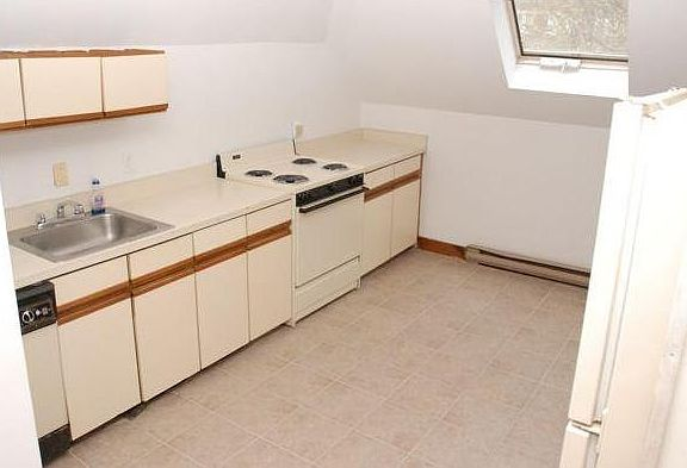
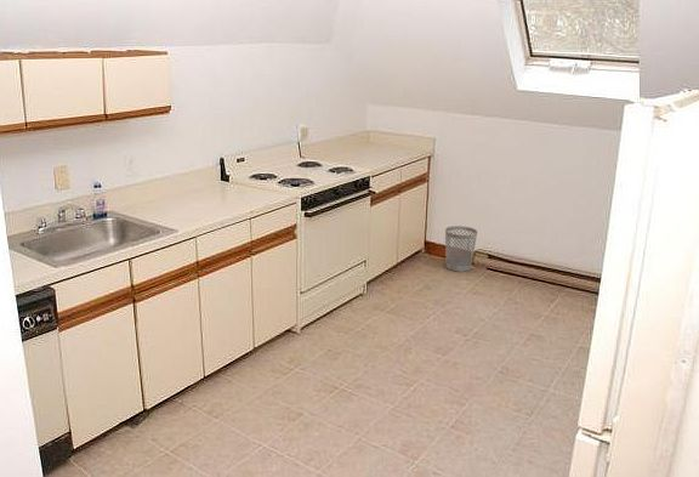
+ wastebasket [444,225,478,273]
